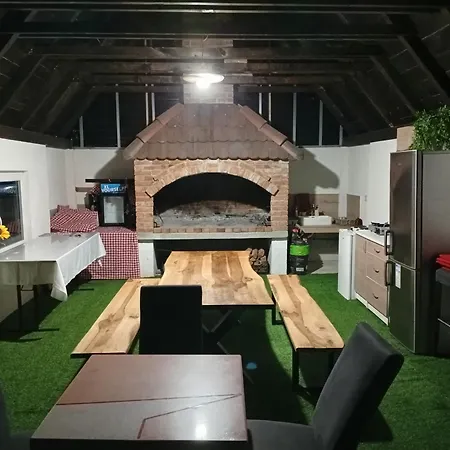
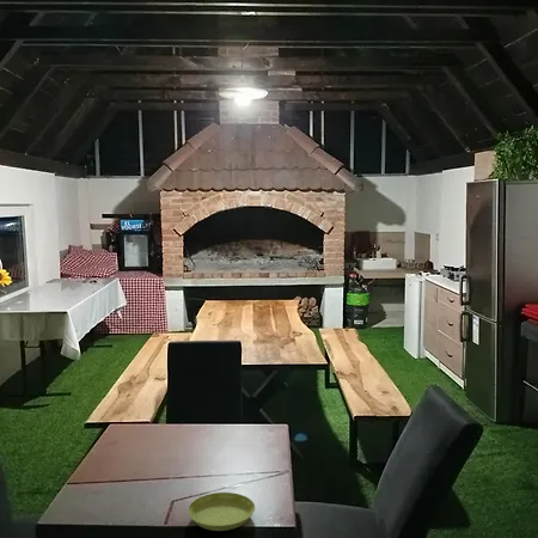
+ saucer [187,491,256,532]
